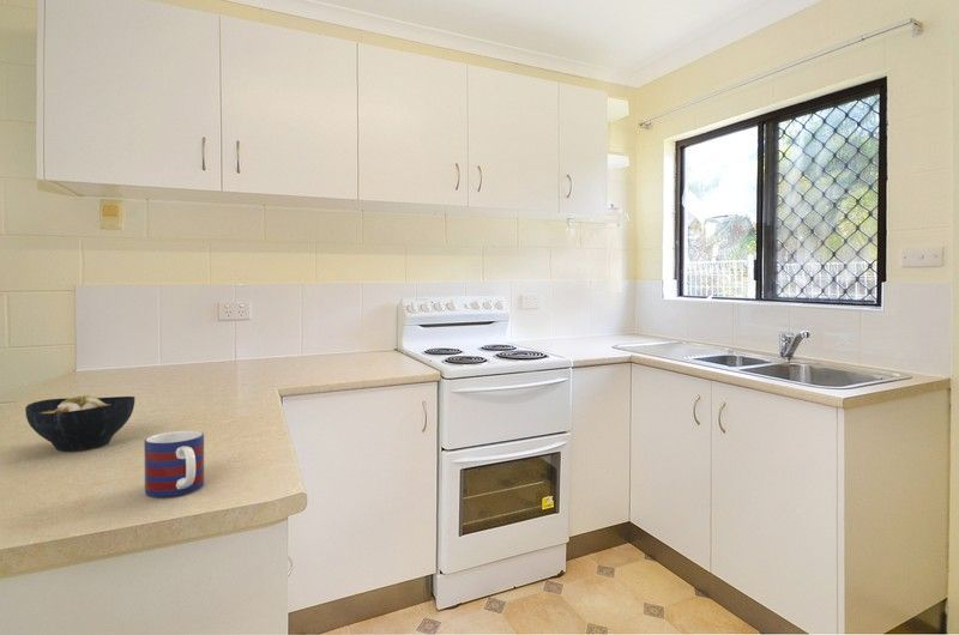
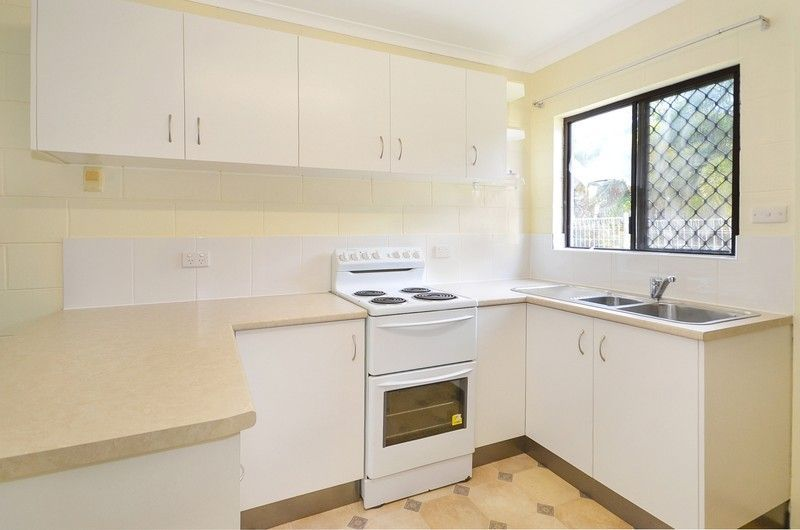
- bowl [24,394,135,452]
- mug [143,430,205,498]
